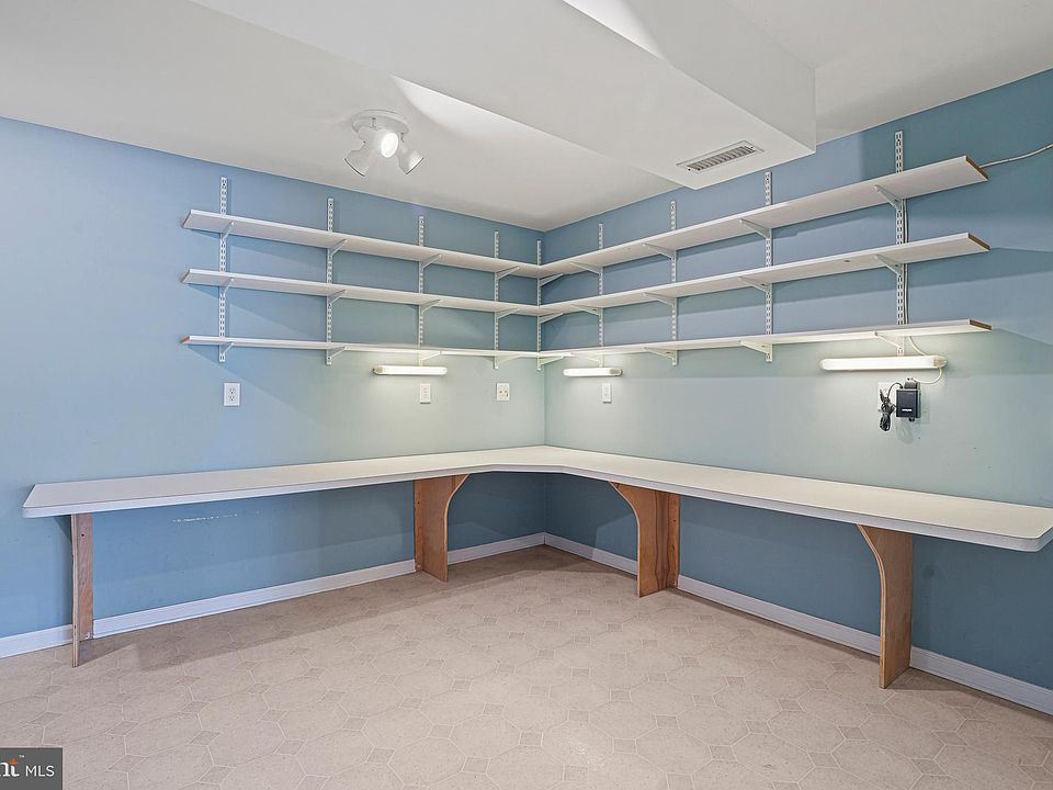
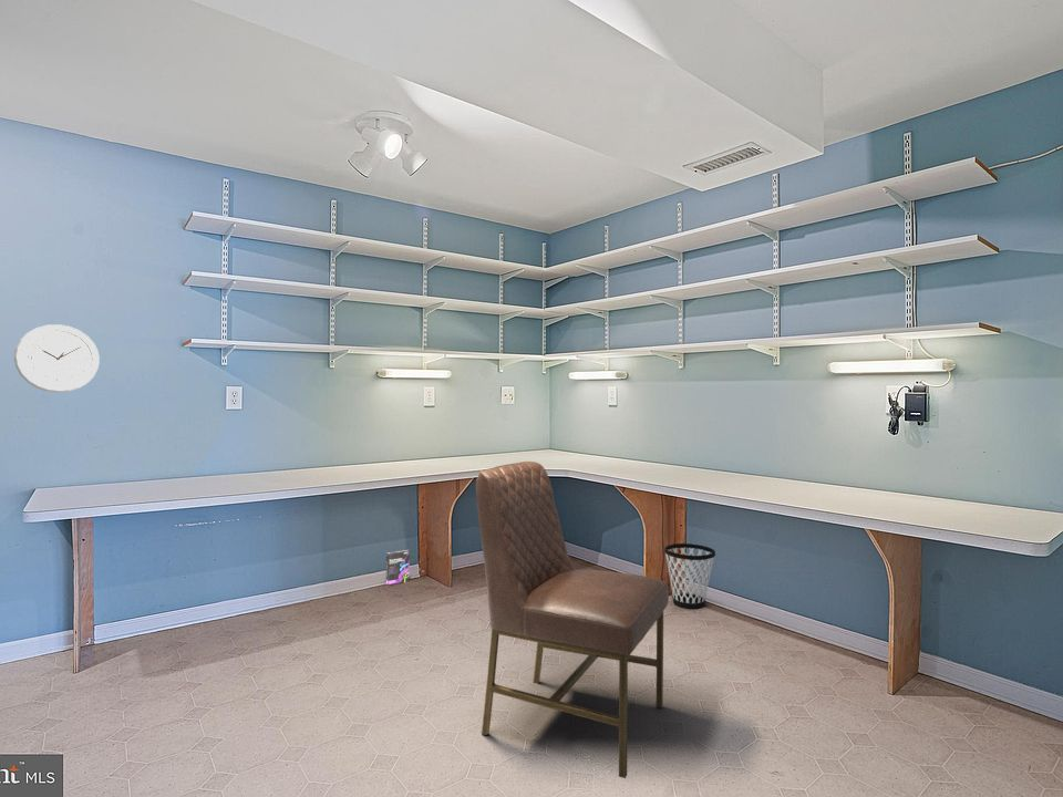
+ box [385,549,411,588]
+ wastebasket [663,542,716,610]
+ wall clock [13,323,101,393]
+ chair [475,460,670,779]
